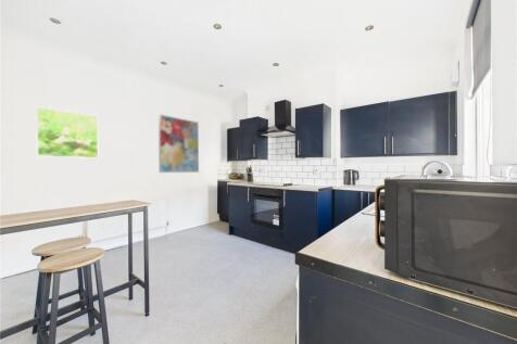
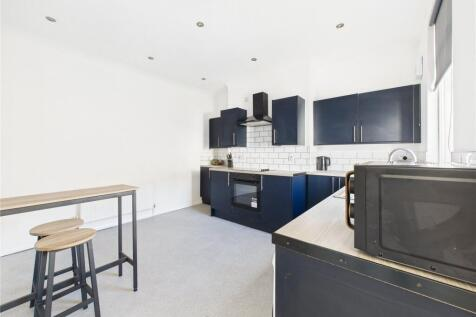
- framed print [35,105,100,160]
- wall art [157,113,200,174]
